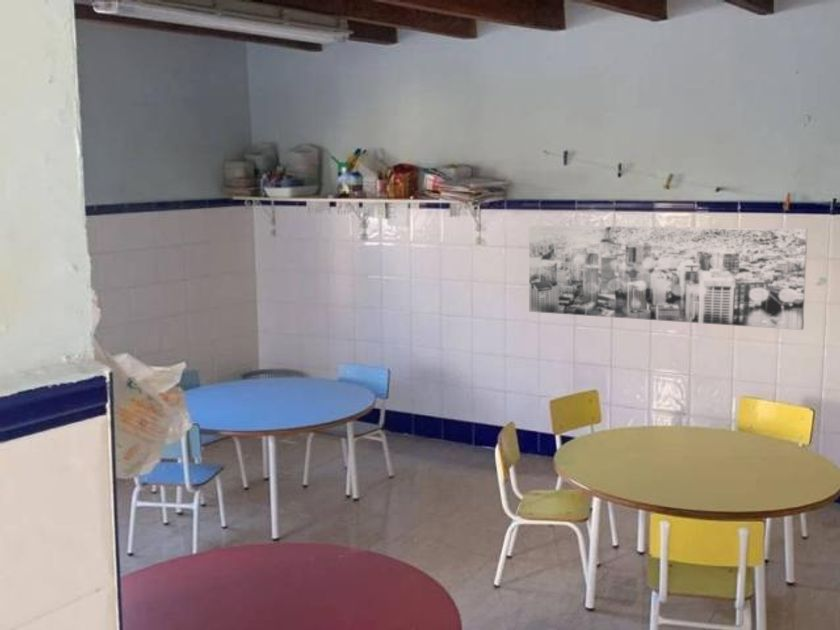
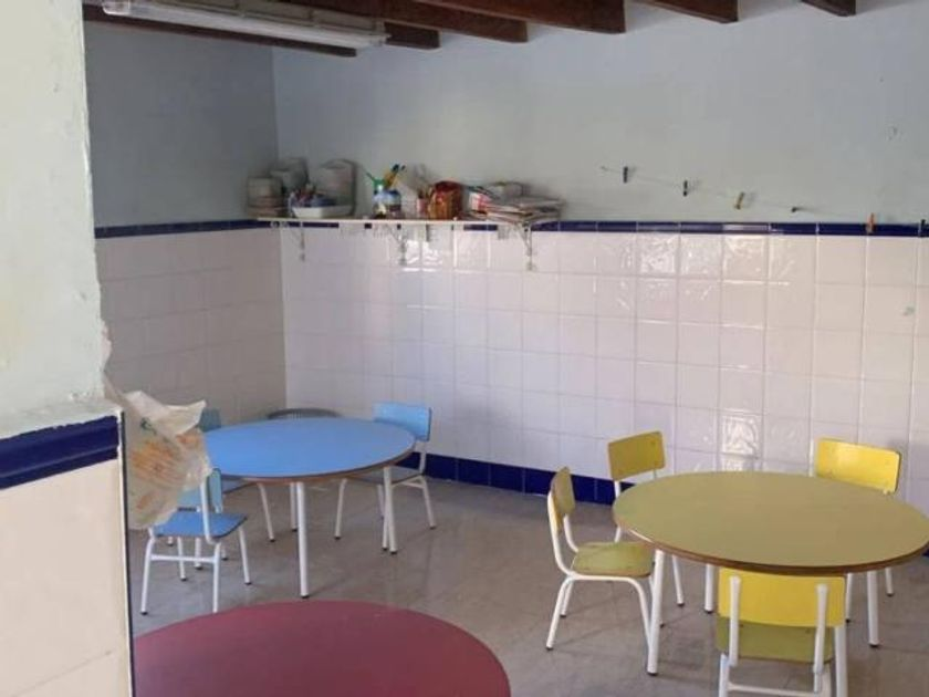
- wall art [528,225,809,331]
